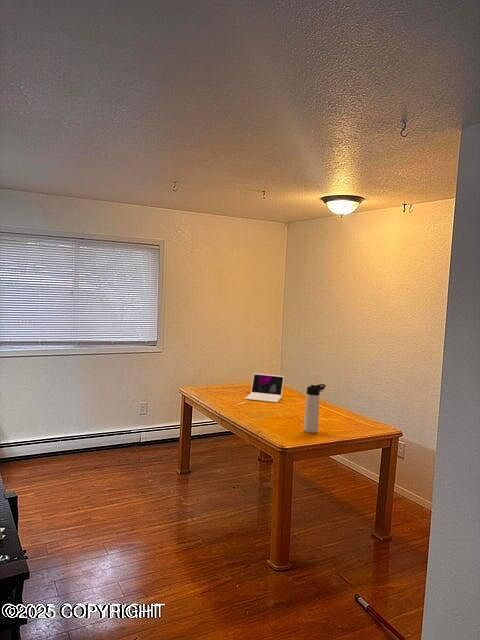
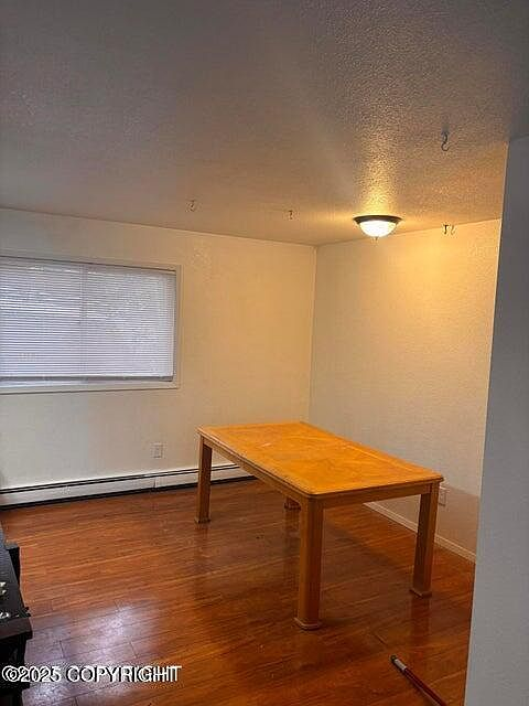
- laptop [244,372,285,403]
- thermos bottle [303,383,327,434]
